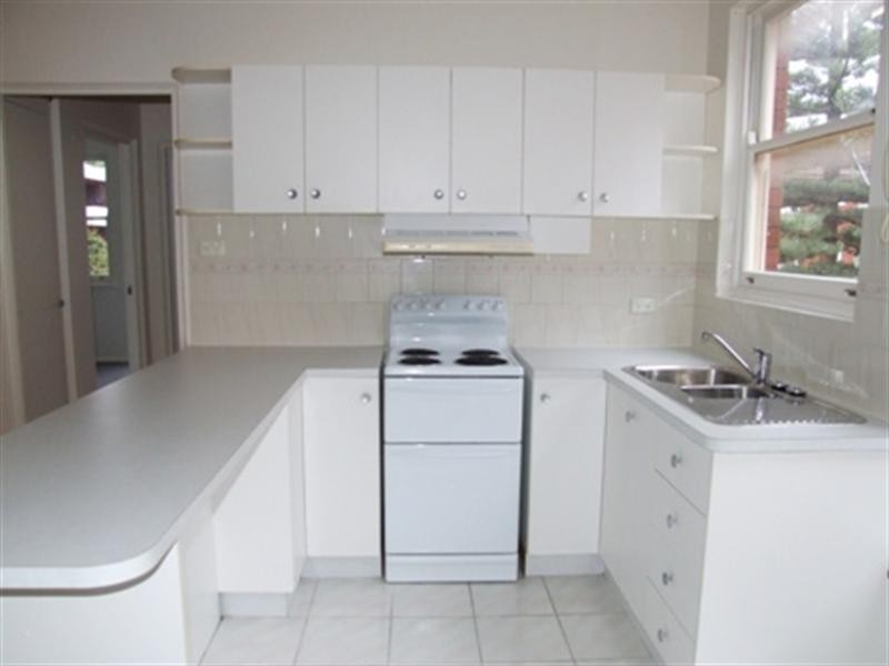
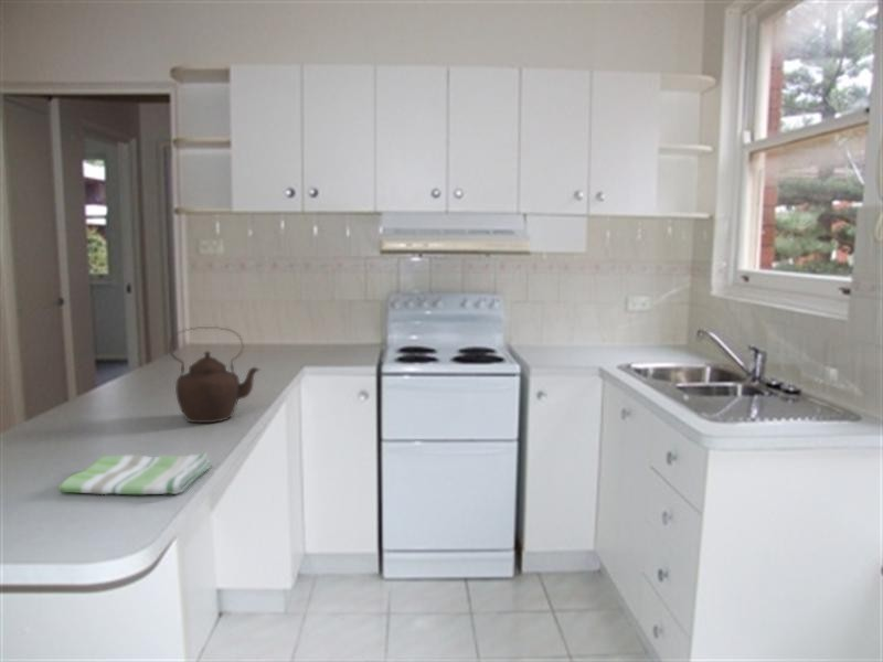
+ teapot [168,325,262,424]
+ dish towel [57,452,211,495]
